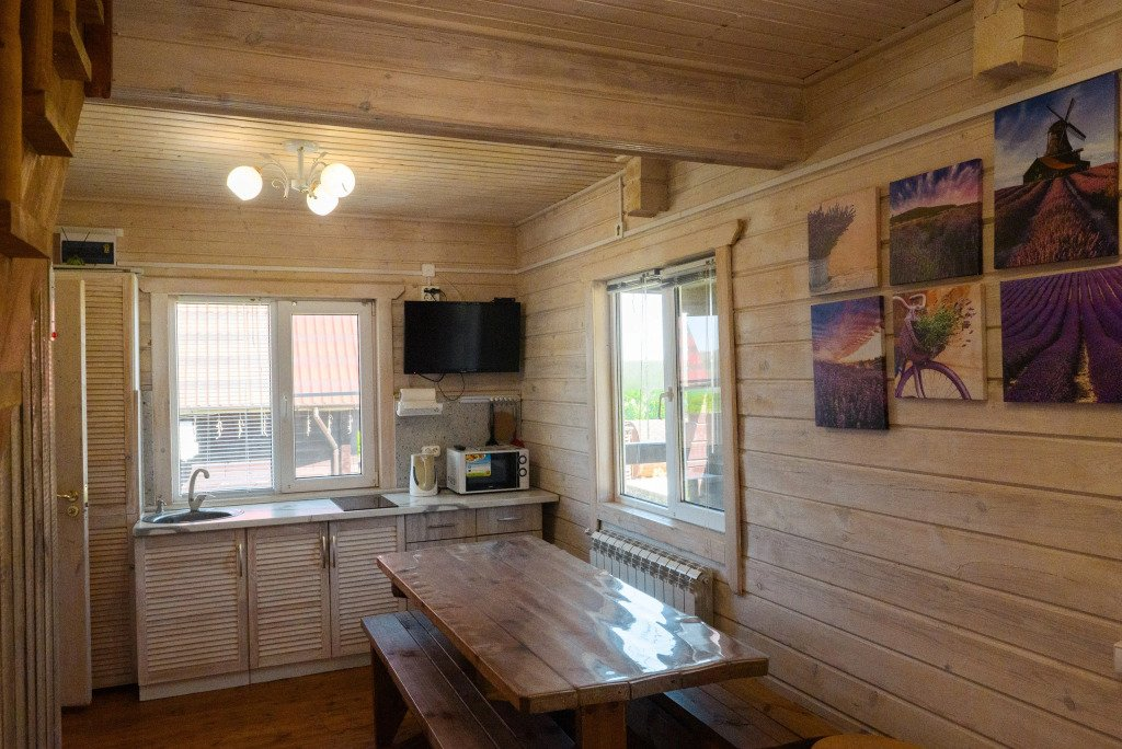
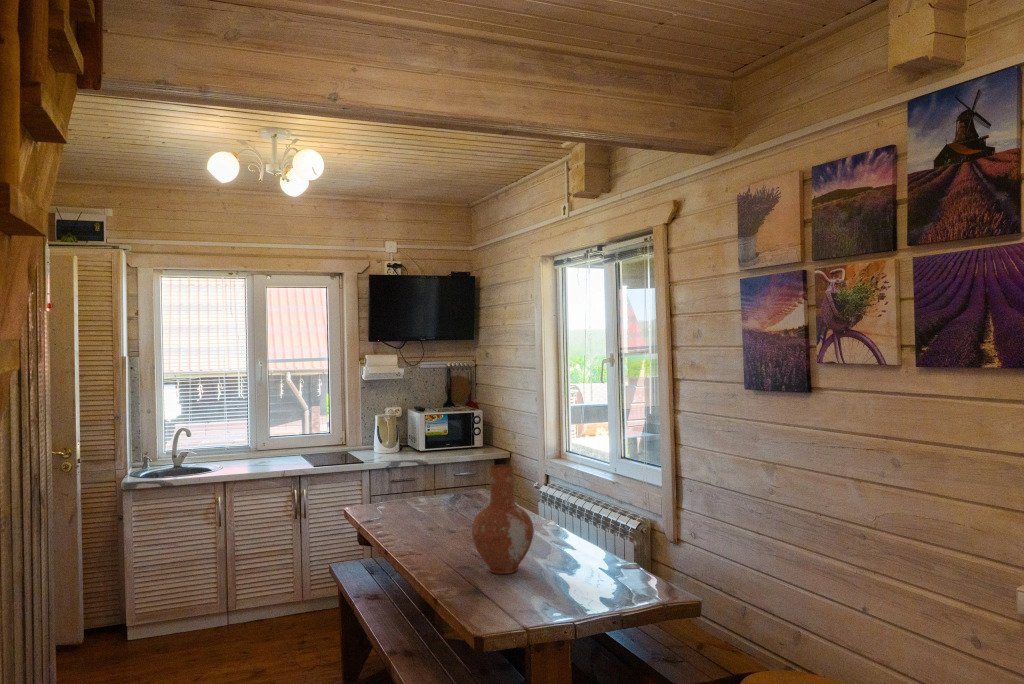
+ vase [471,464,535,575]
